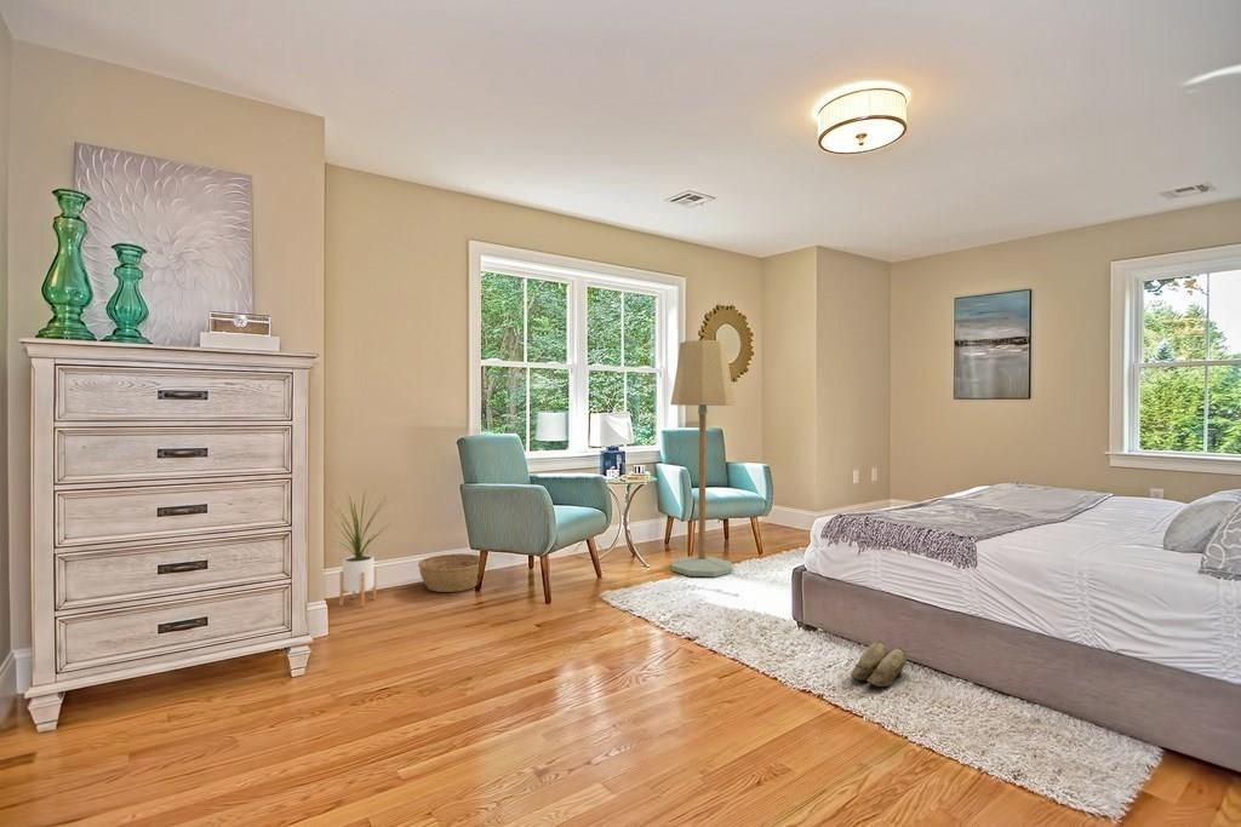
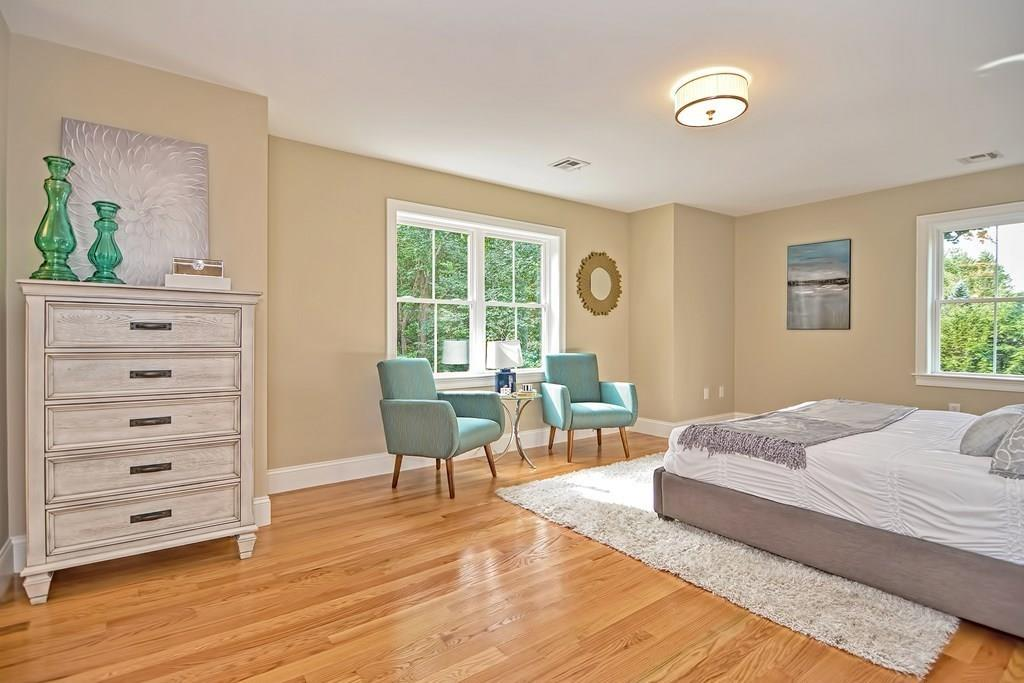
- floor lamp [669,339,737,578]
- slippers [850,641,908,688]
- house plant [330,488,393,608]
- basket [417,552,480,593]
